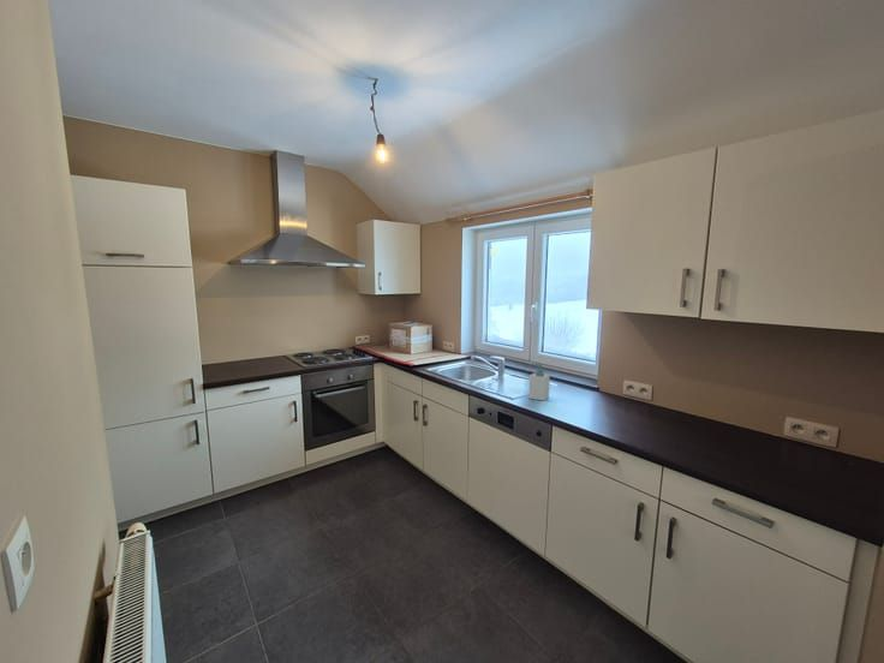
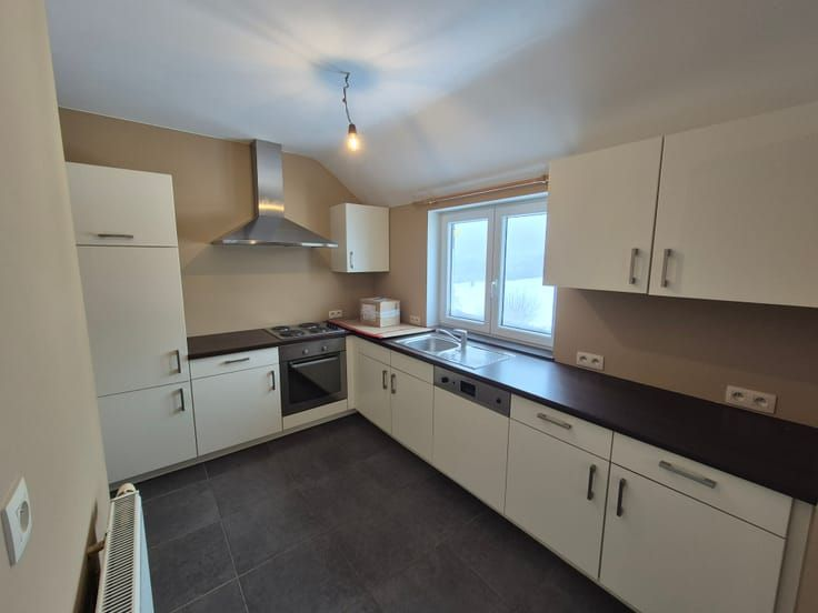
- soap bottle [527,362,551,402]
